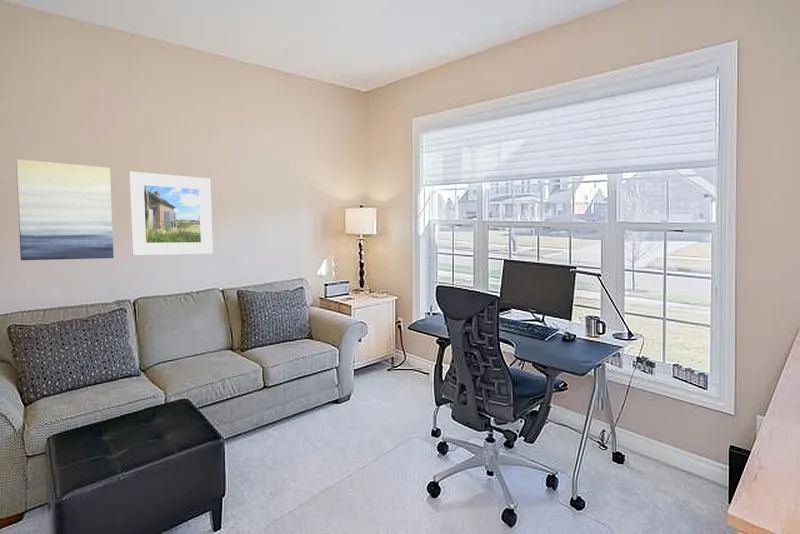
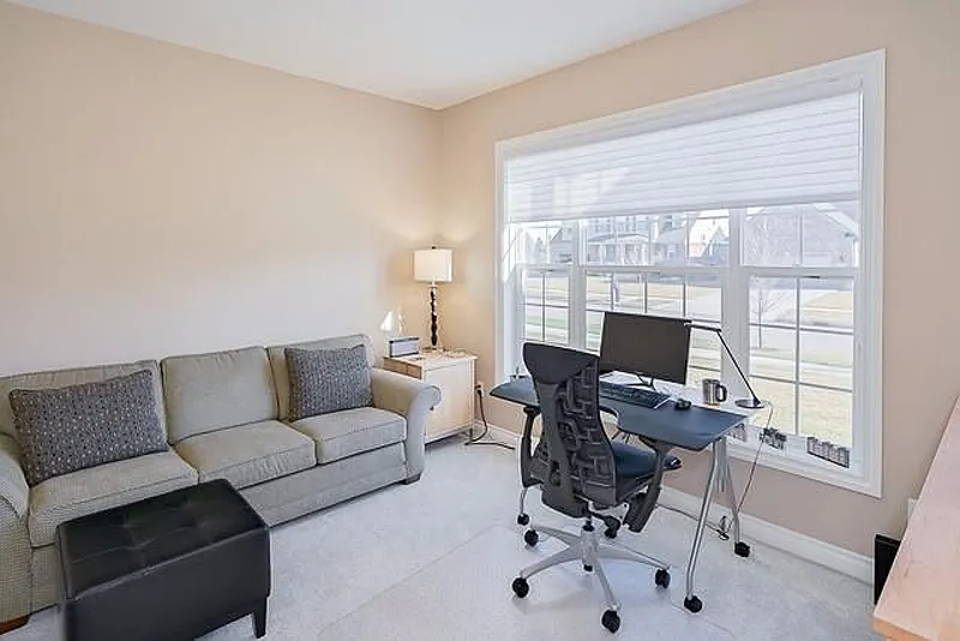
- wall art [15,158,115,261]
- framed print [128,171,214,256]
